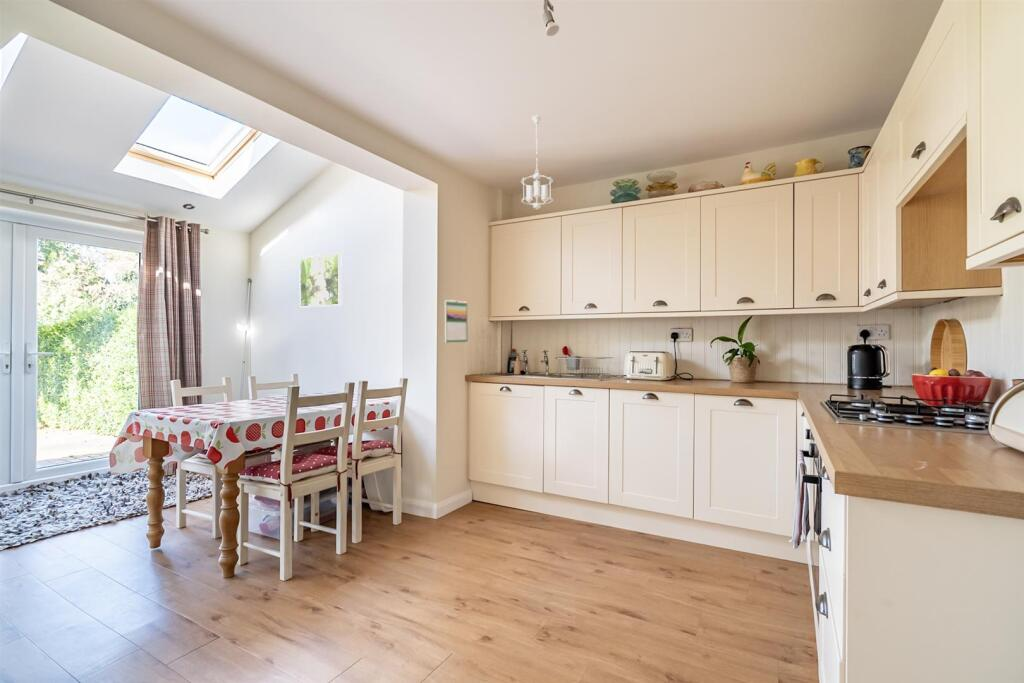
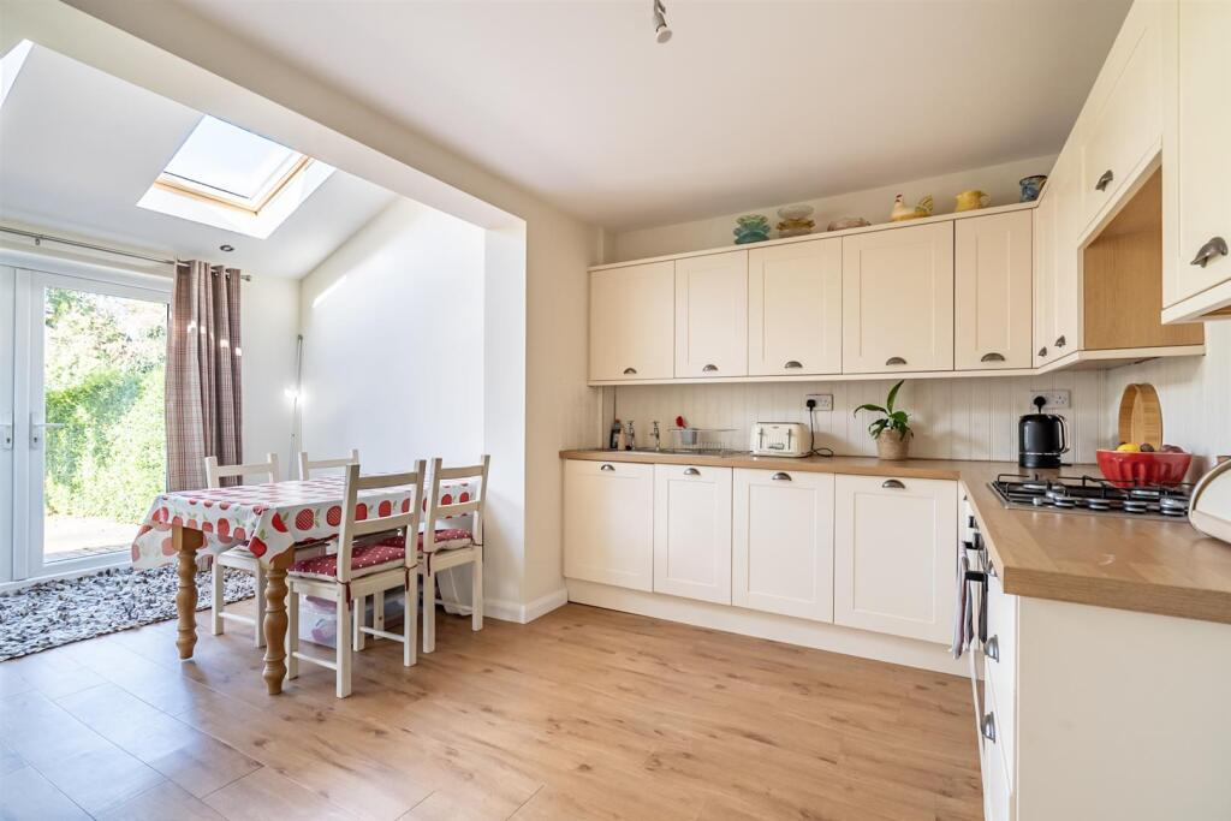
- calendar [444,299,468,343]
- pendant light [520,115,554,211]
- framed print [298,252,343,309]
